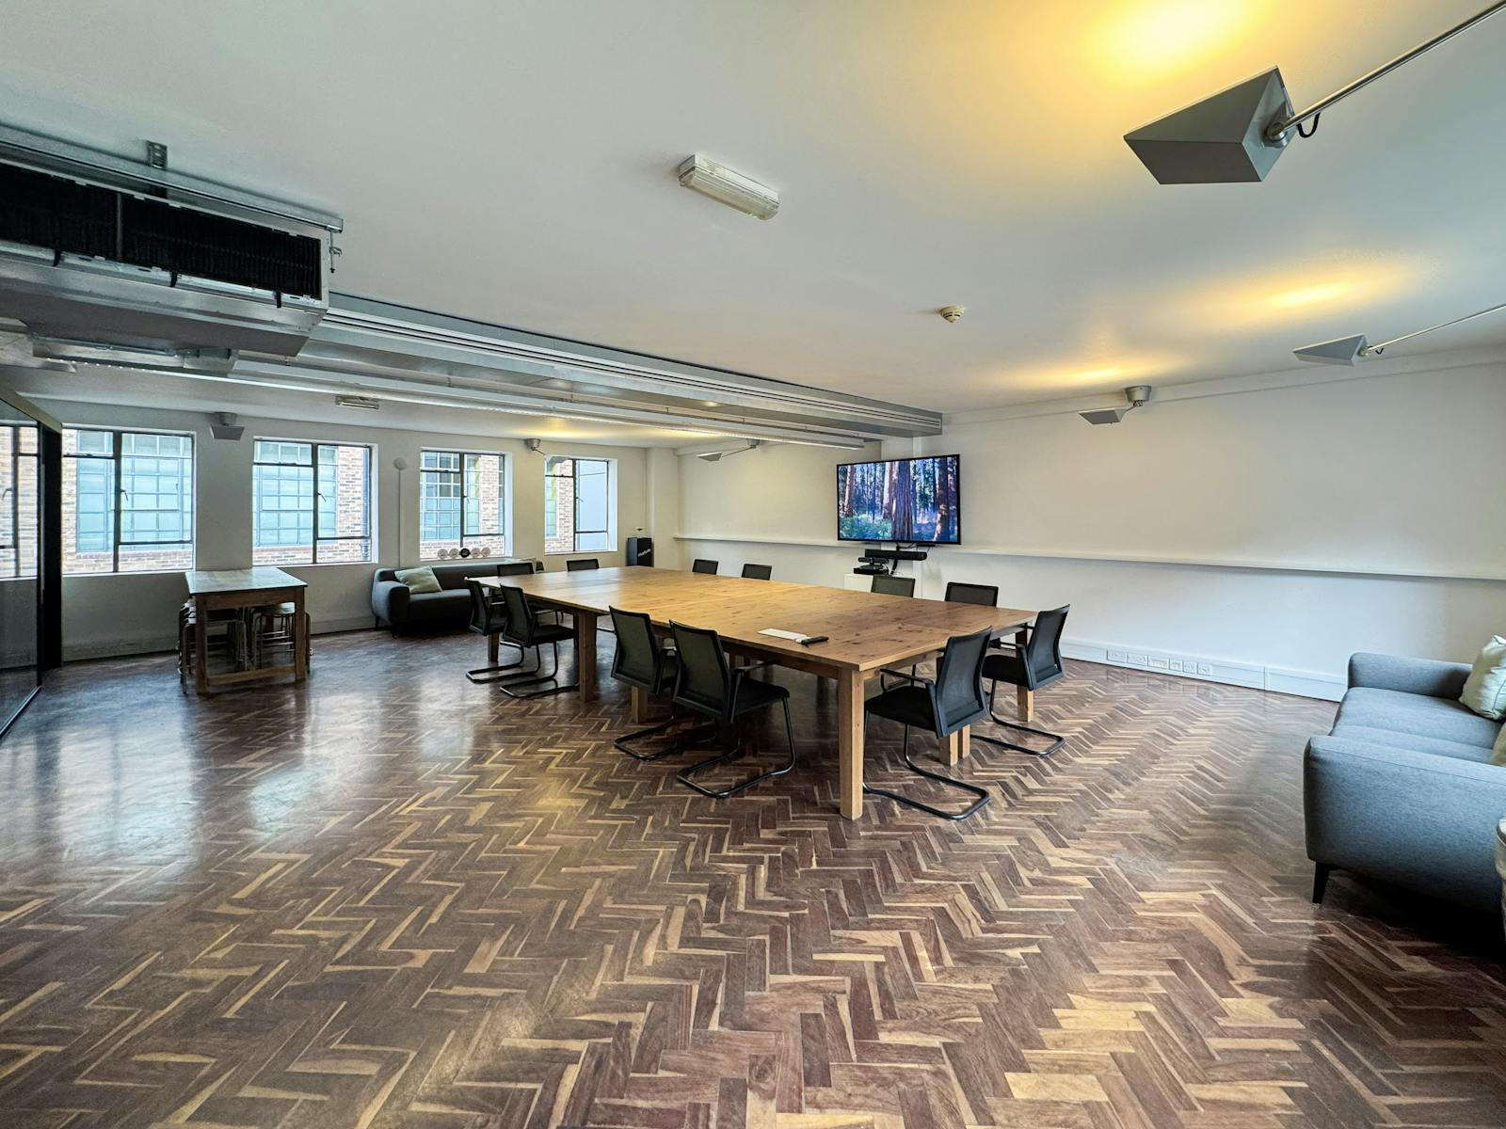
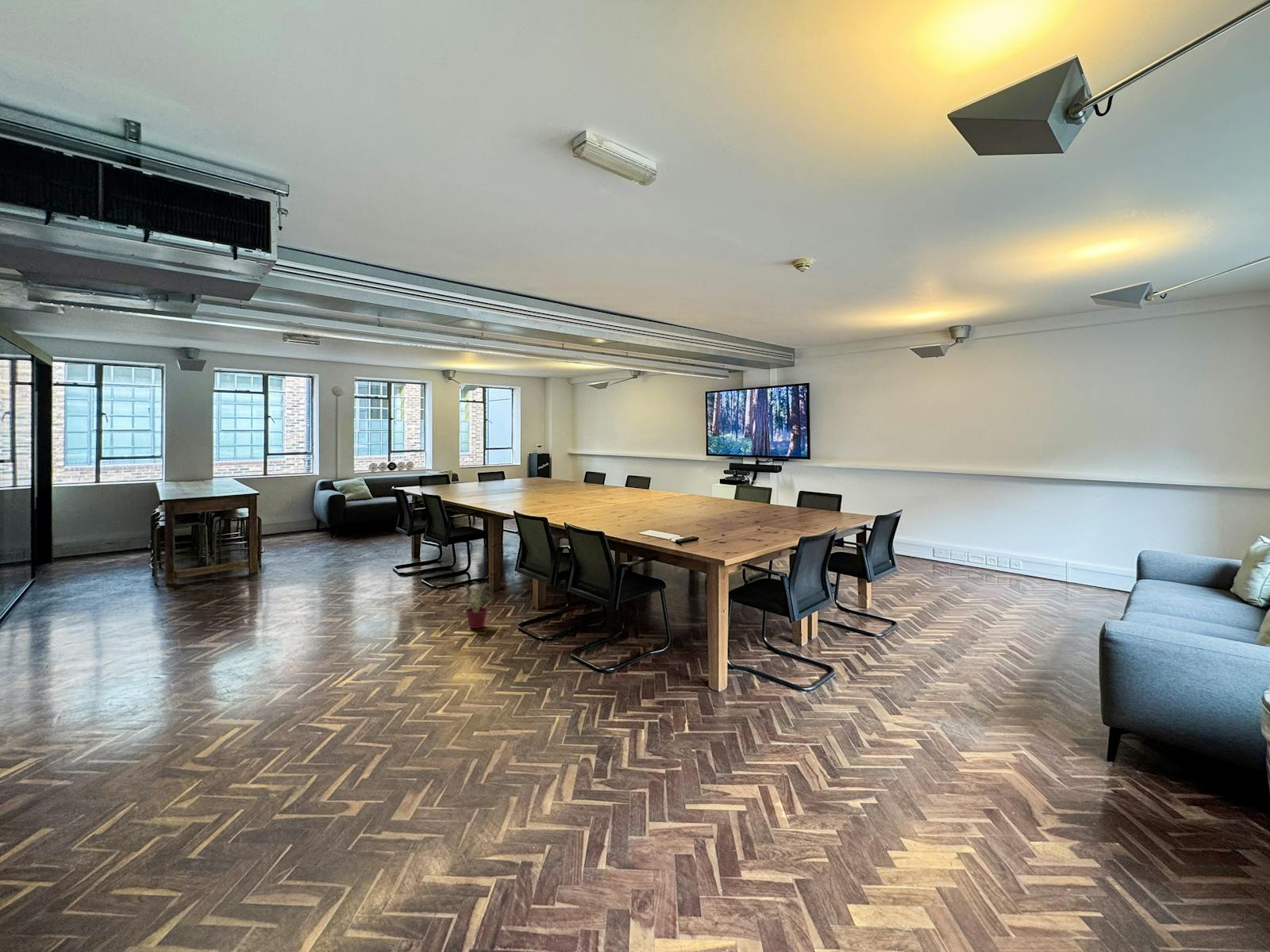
+ potted plant [463,580,493,629]
